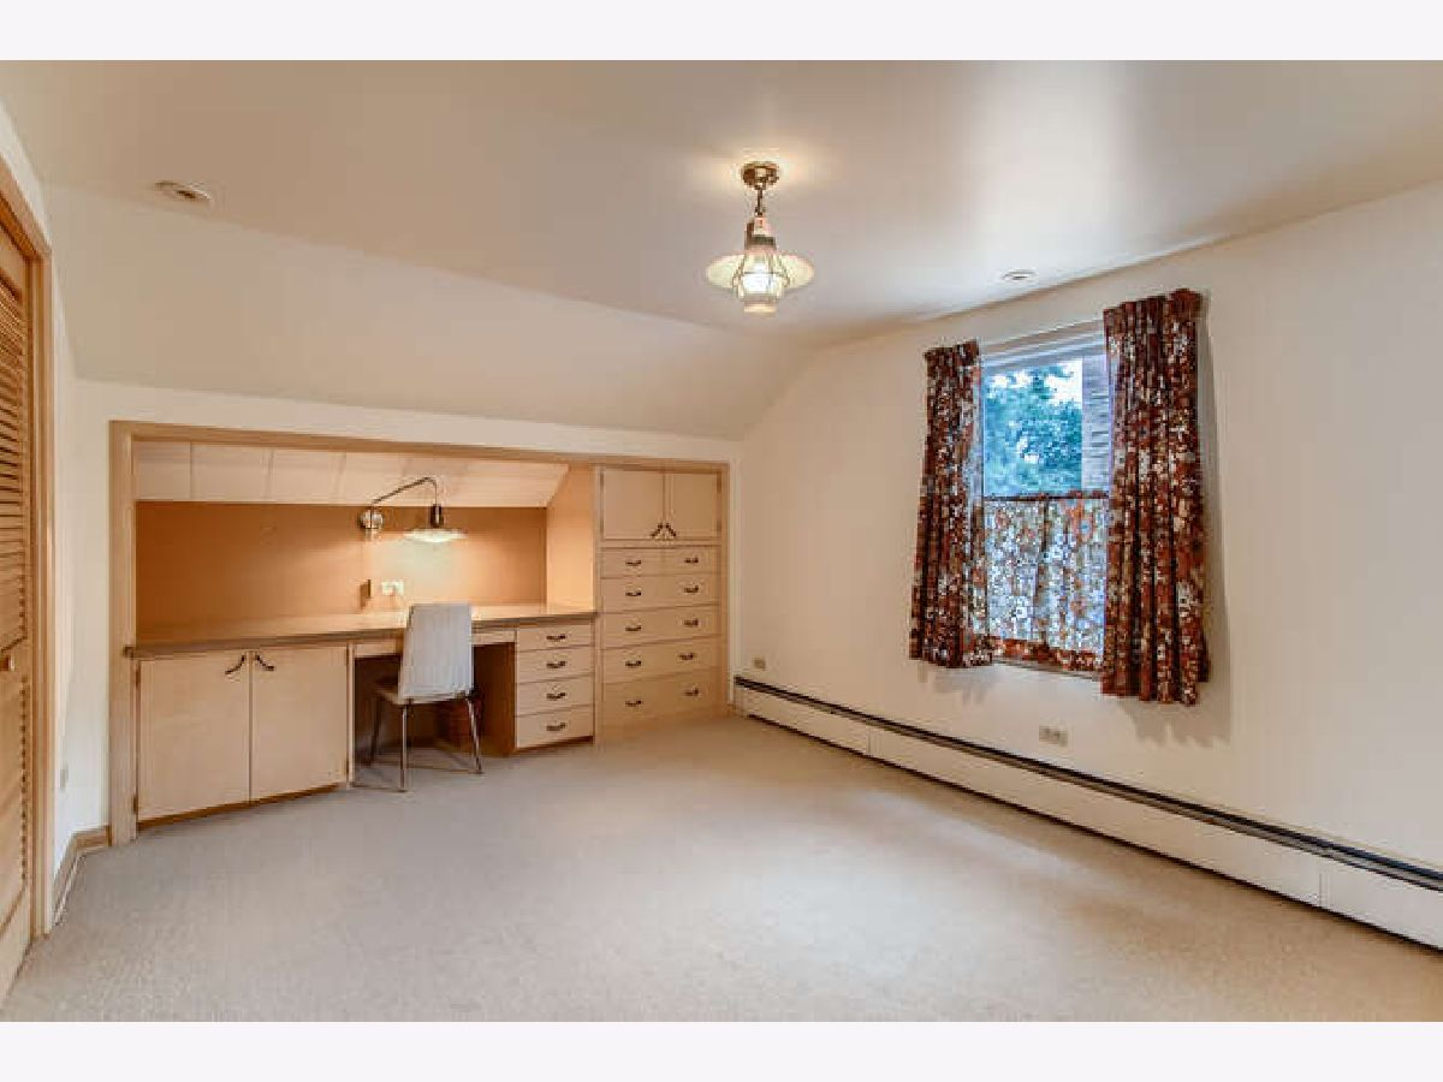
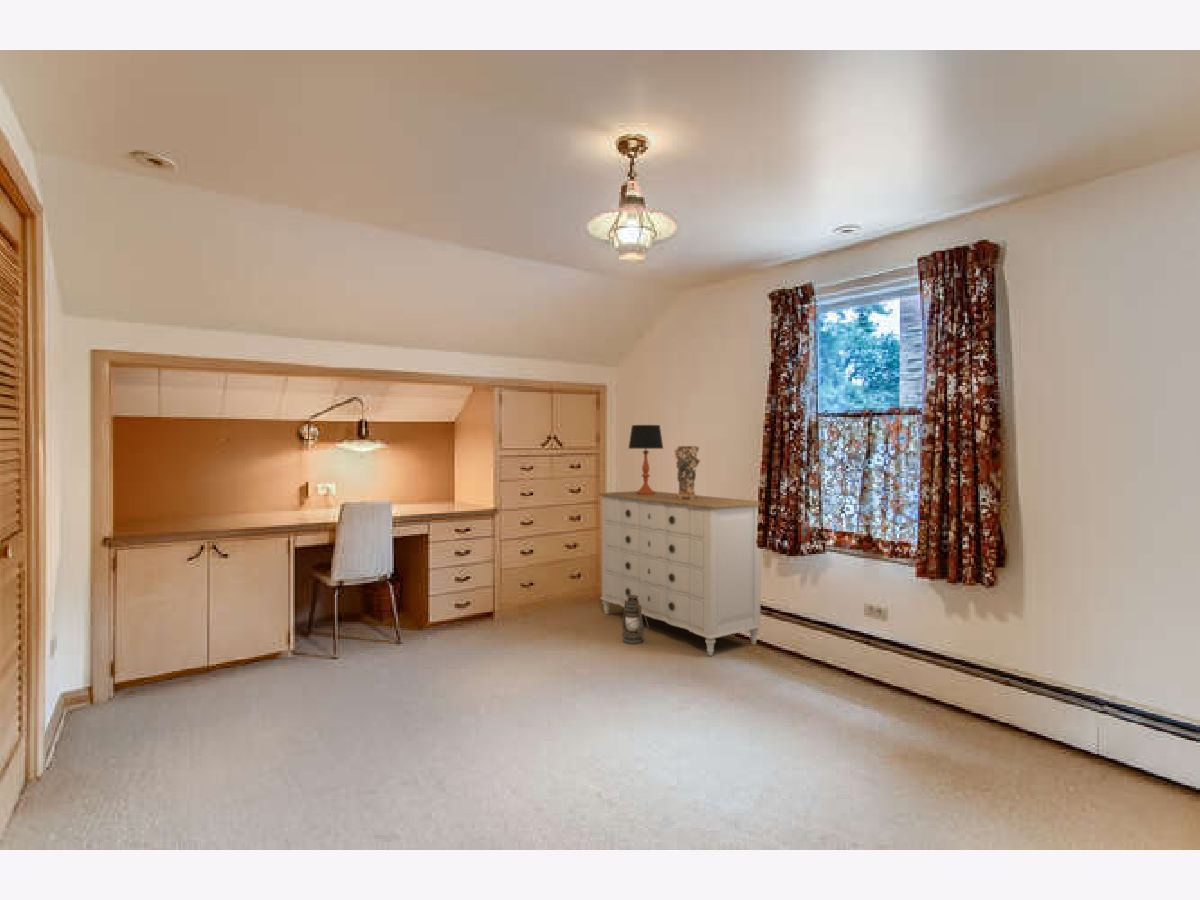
+ table lamp [627,424,664,495]
+ lantern [621,595,649,645]
+ dresser [598,490,763,657]
+ decorative vase [673,445,701,500]
